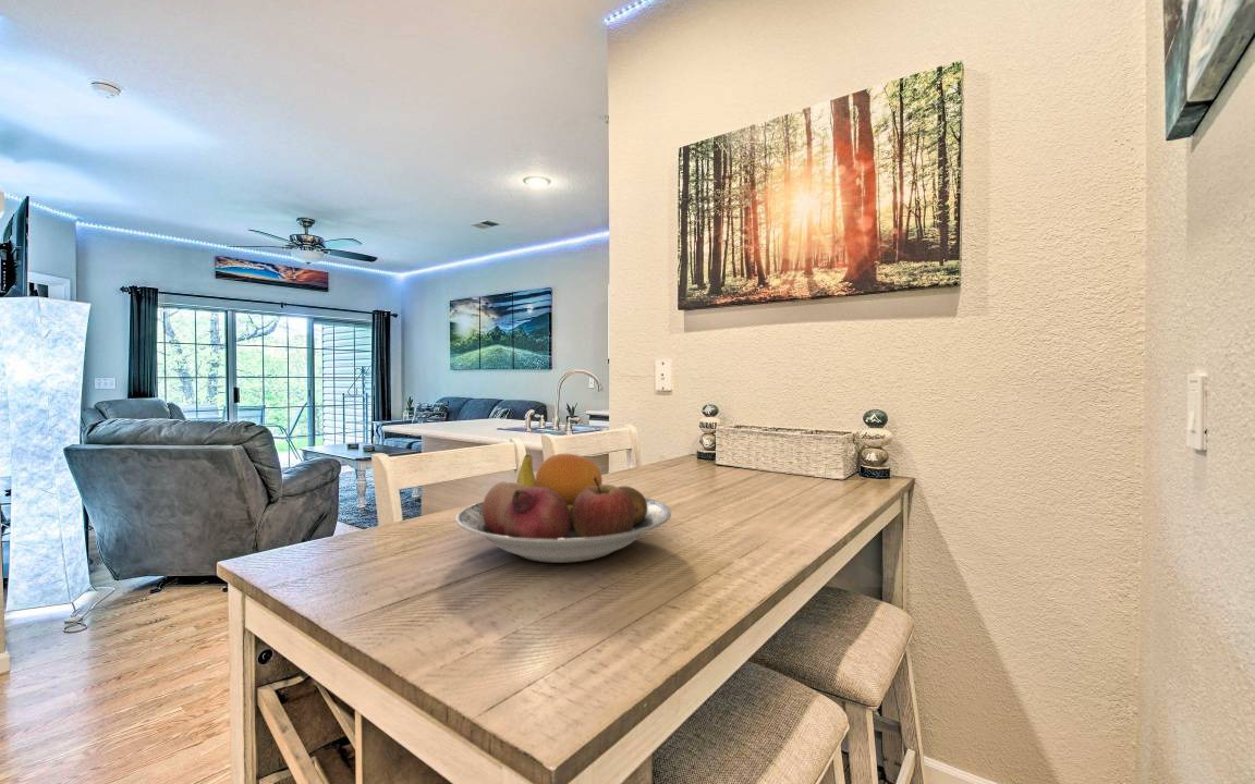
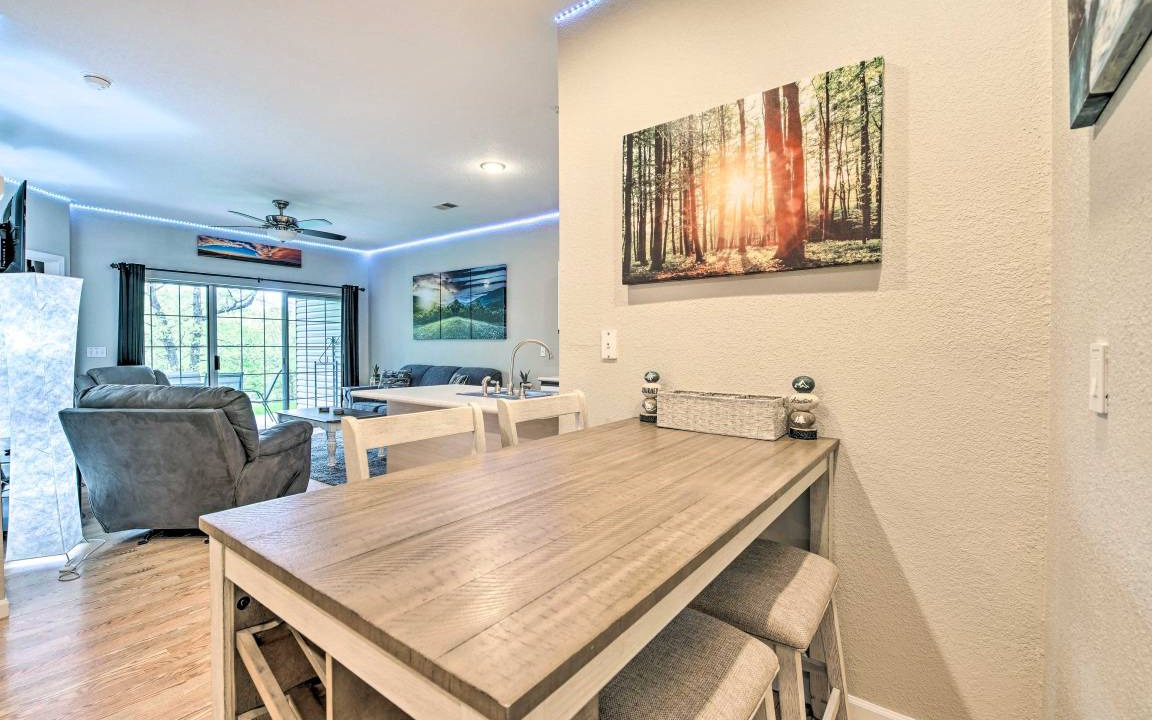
- fruit bowl [455,453,672,564]
